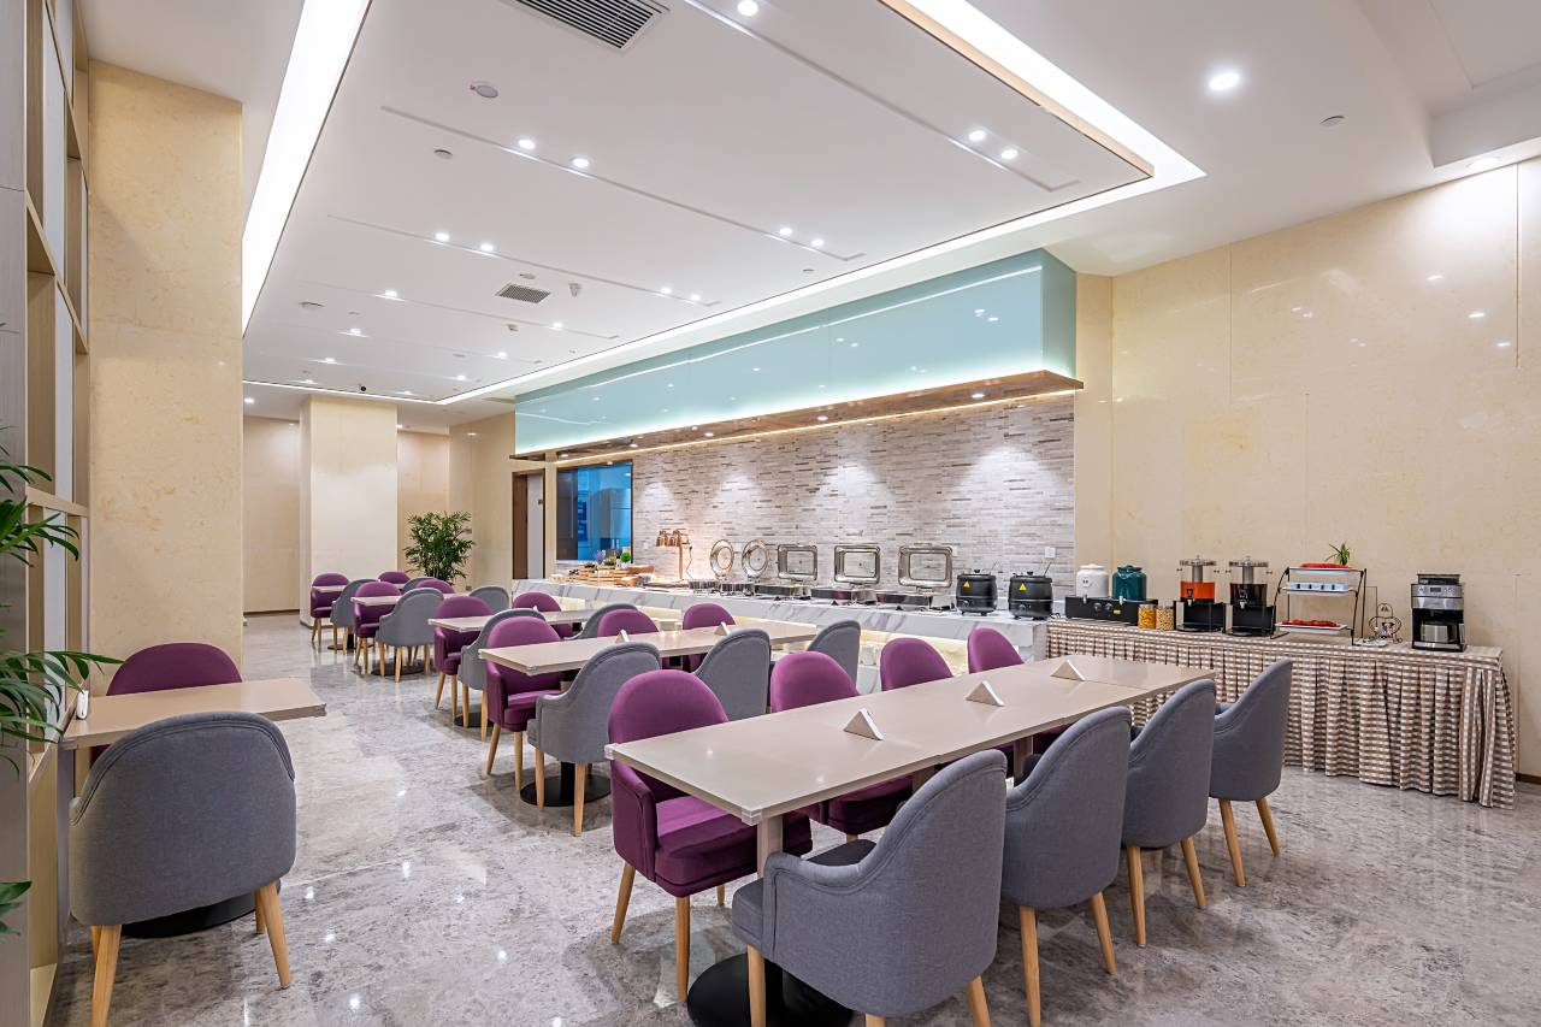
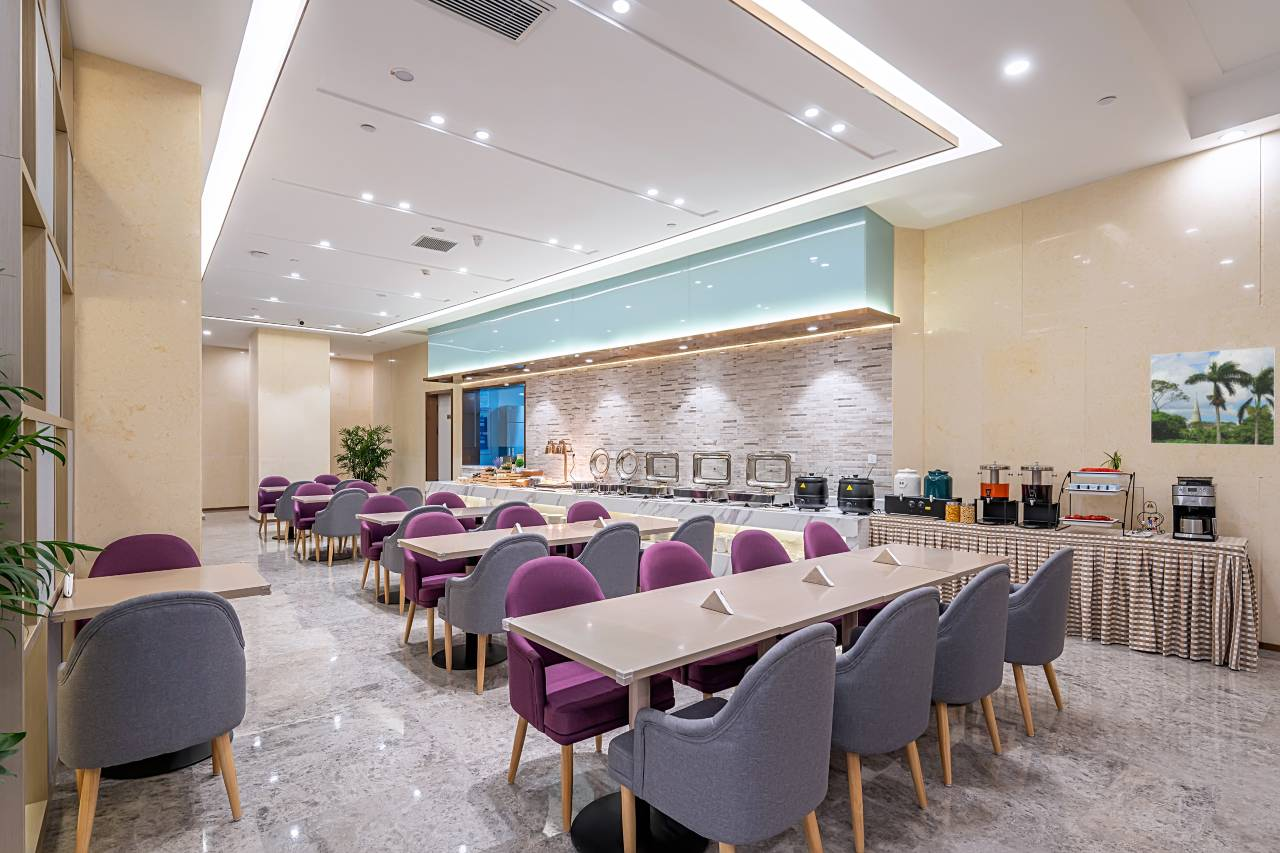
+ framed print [1149,346,1276,447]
